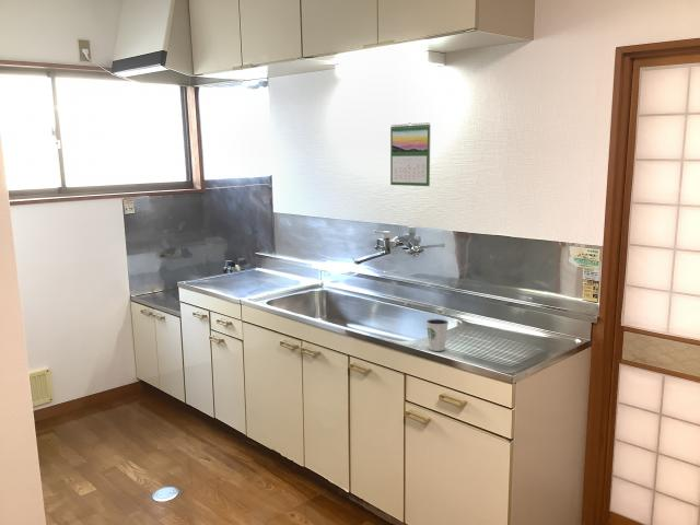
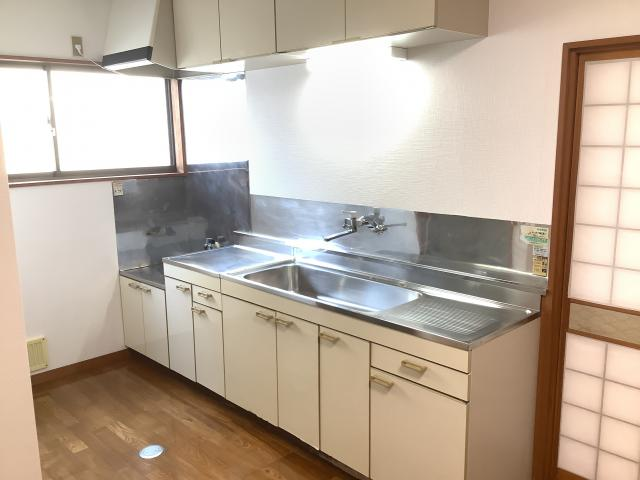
- dixie cup [424,317,450,352]
- calendar [389,121,431,187]
